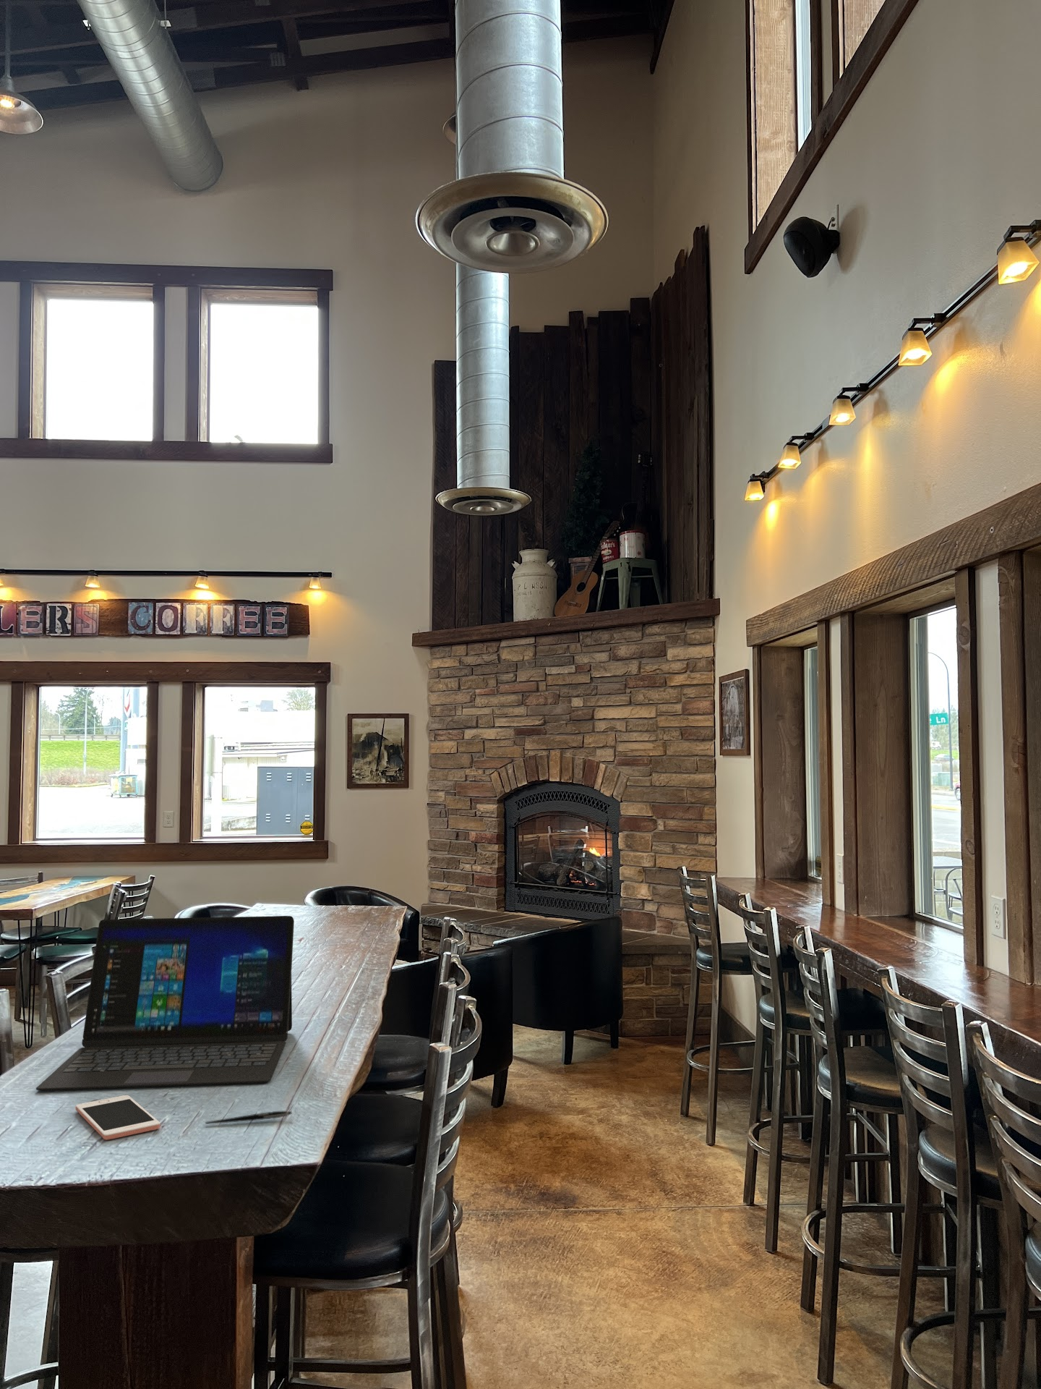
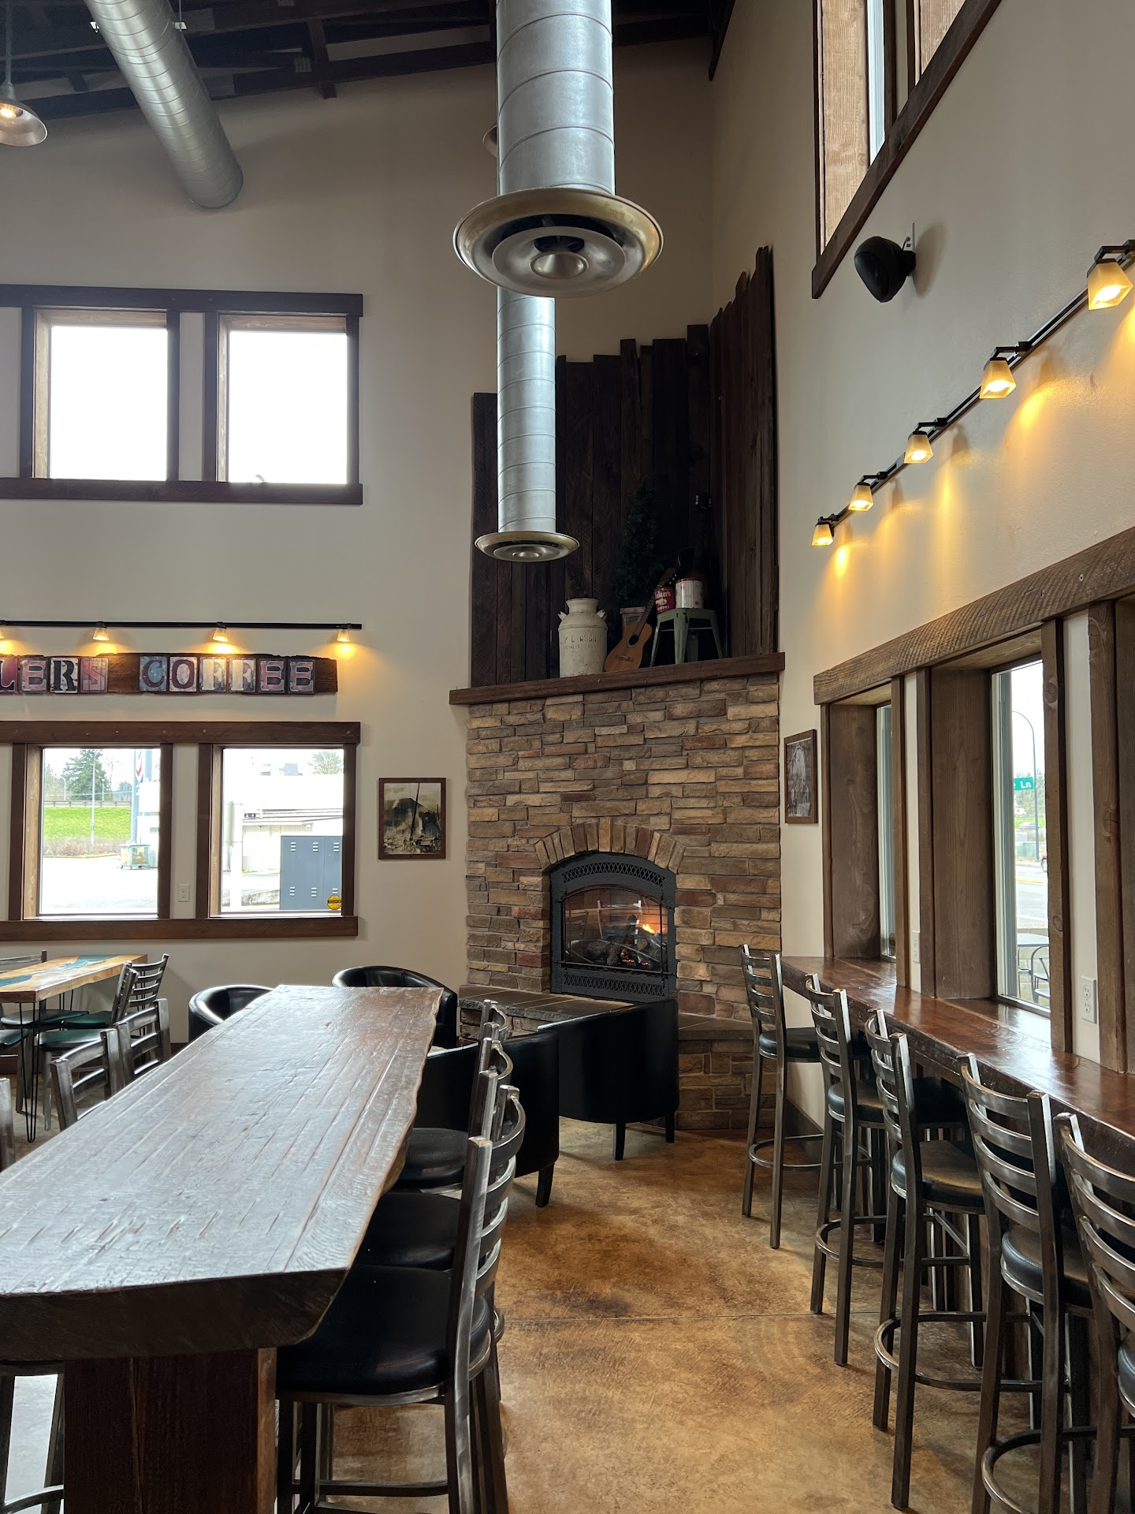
- laptop [35,915,295,1092]
- pen [204,1110,293,1125]
- cell phone [75,1095,161,1141]
